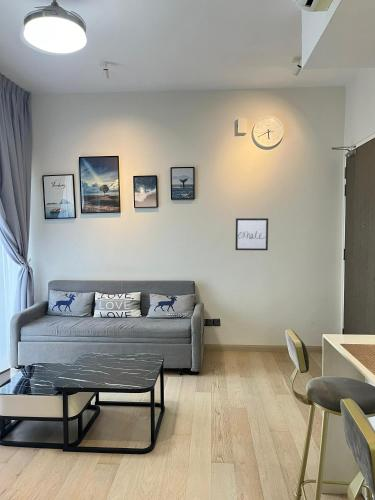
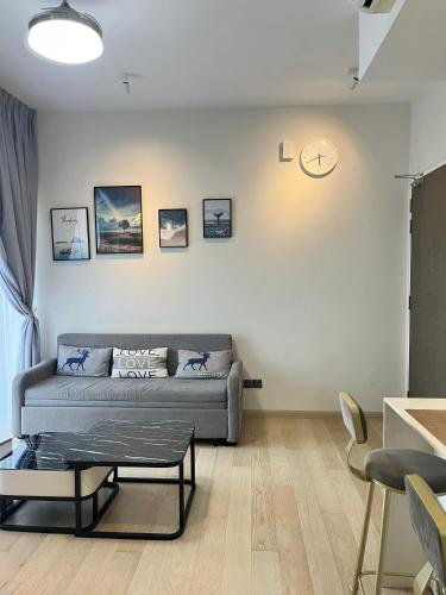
- wall art [234,217,269,251]
